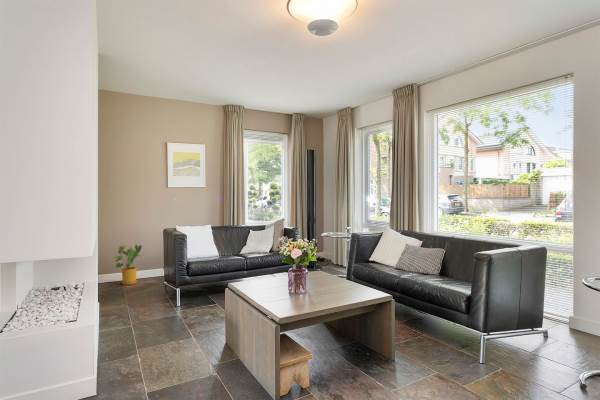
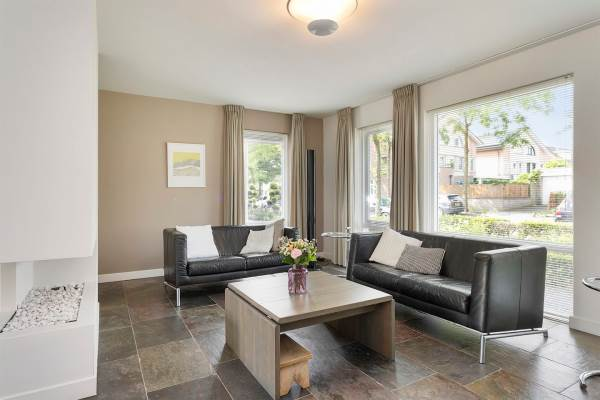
- house plant [113,244,143,286]
